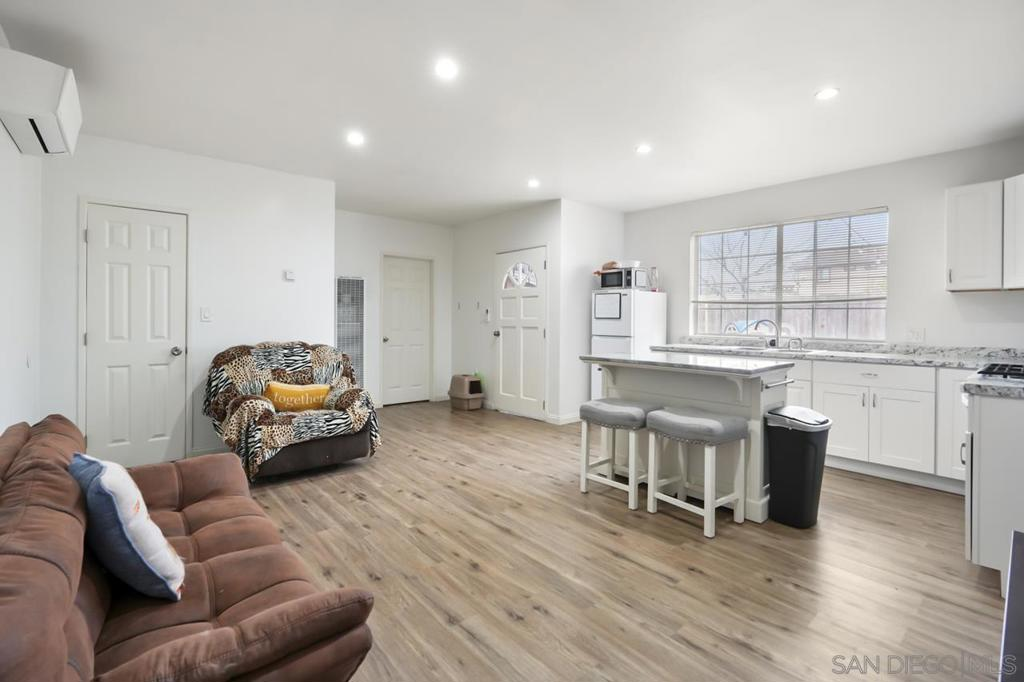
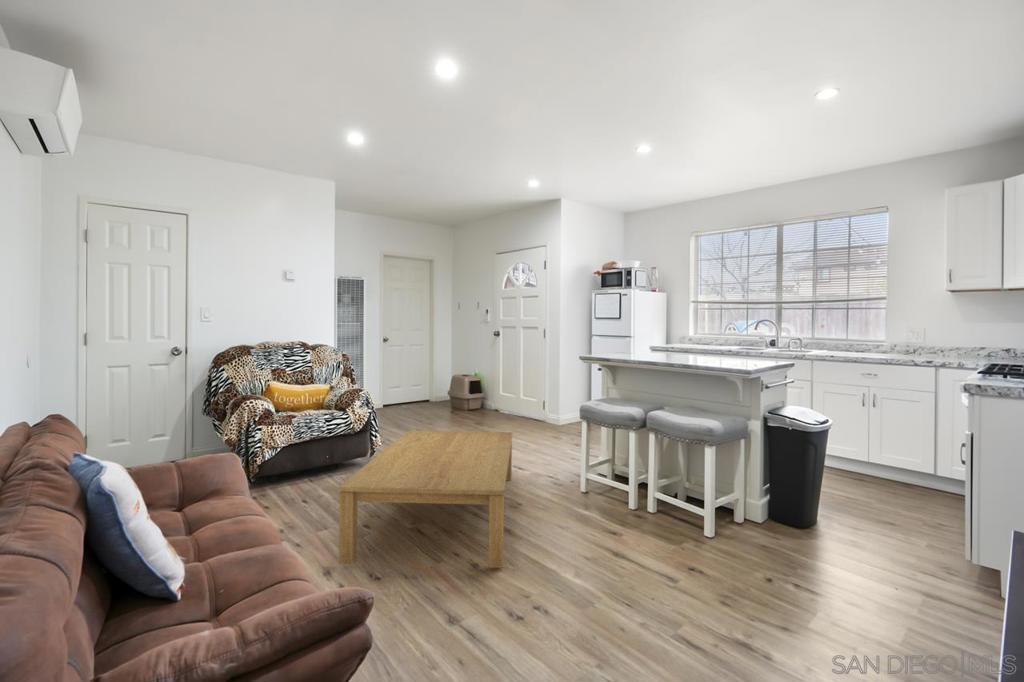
+ coffee table [338,429,513,569]
